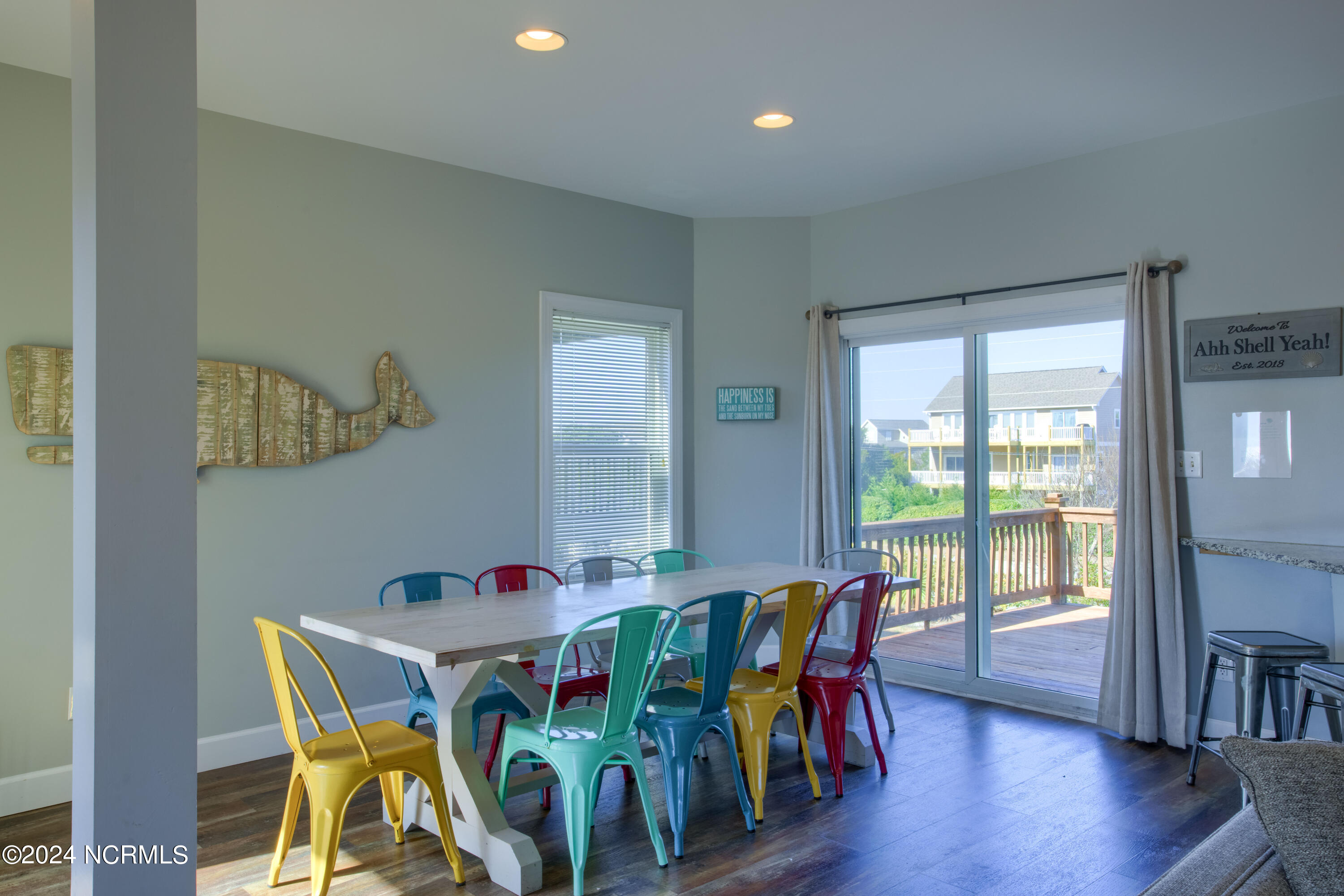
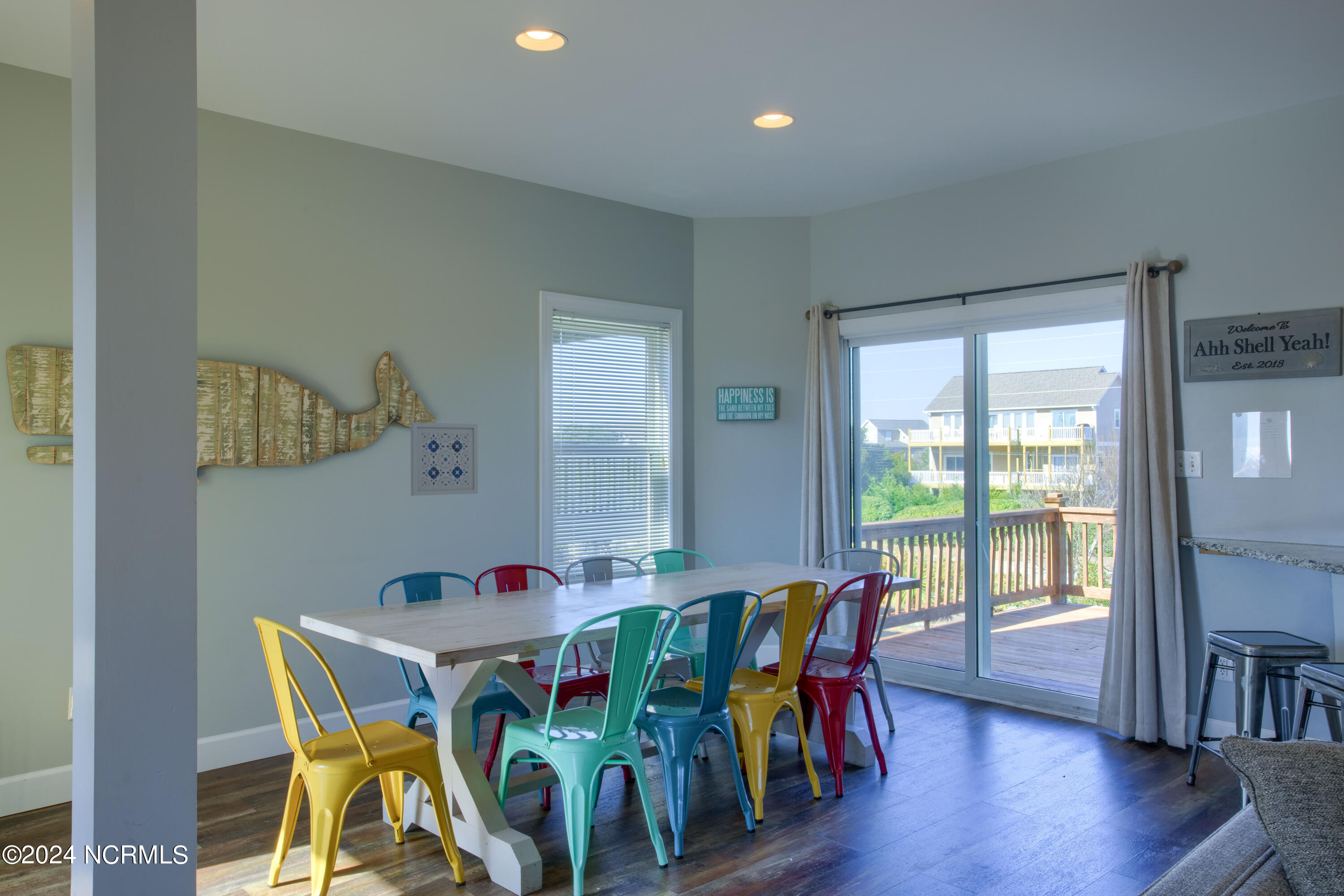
+ wall art [410,422,478,496]
